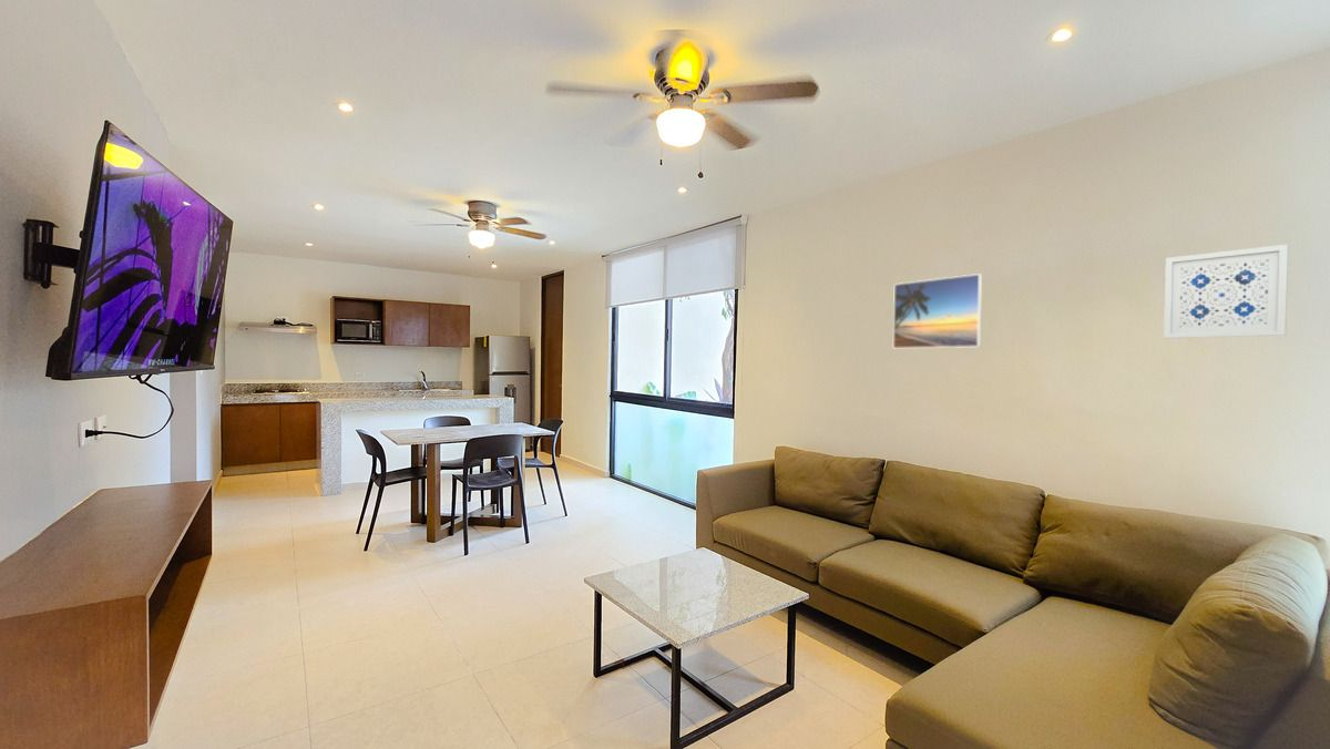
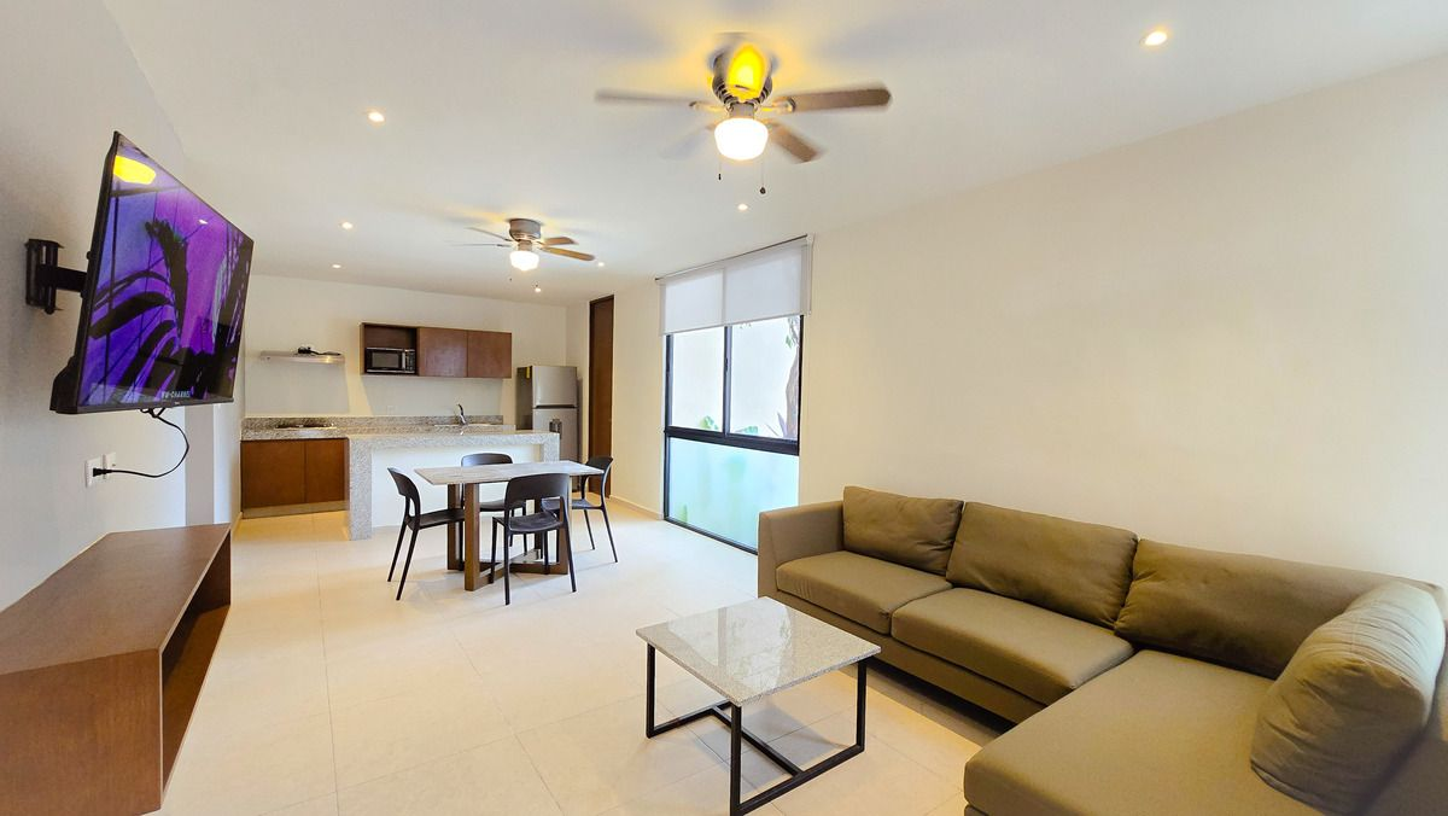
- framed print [892,273,983,350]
- wall art [1163,244,1290,339]
